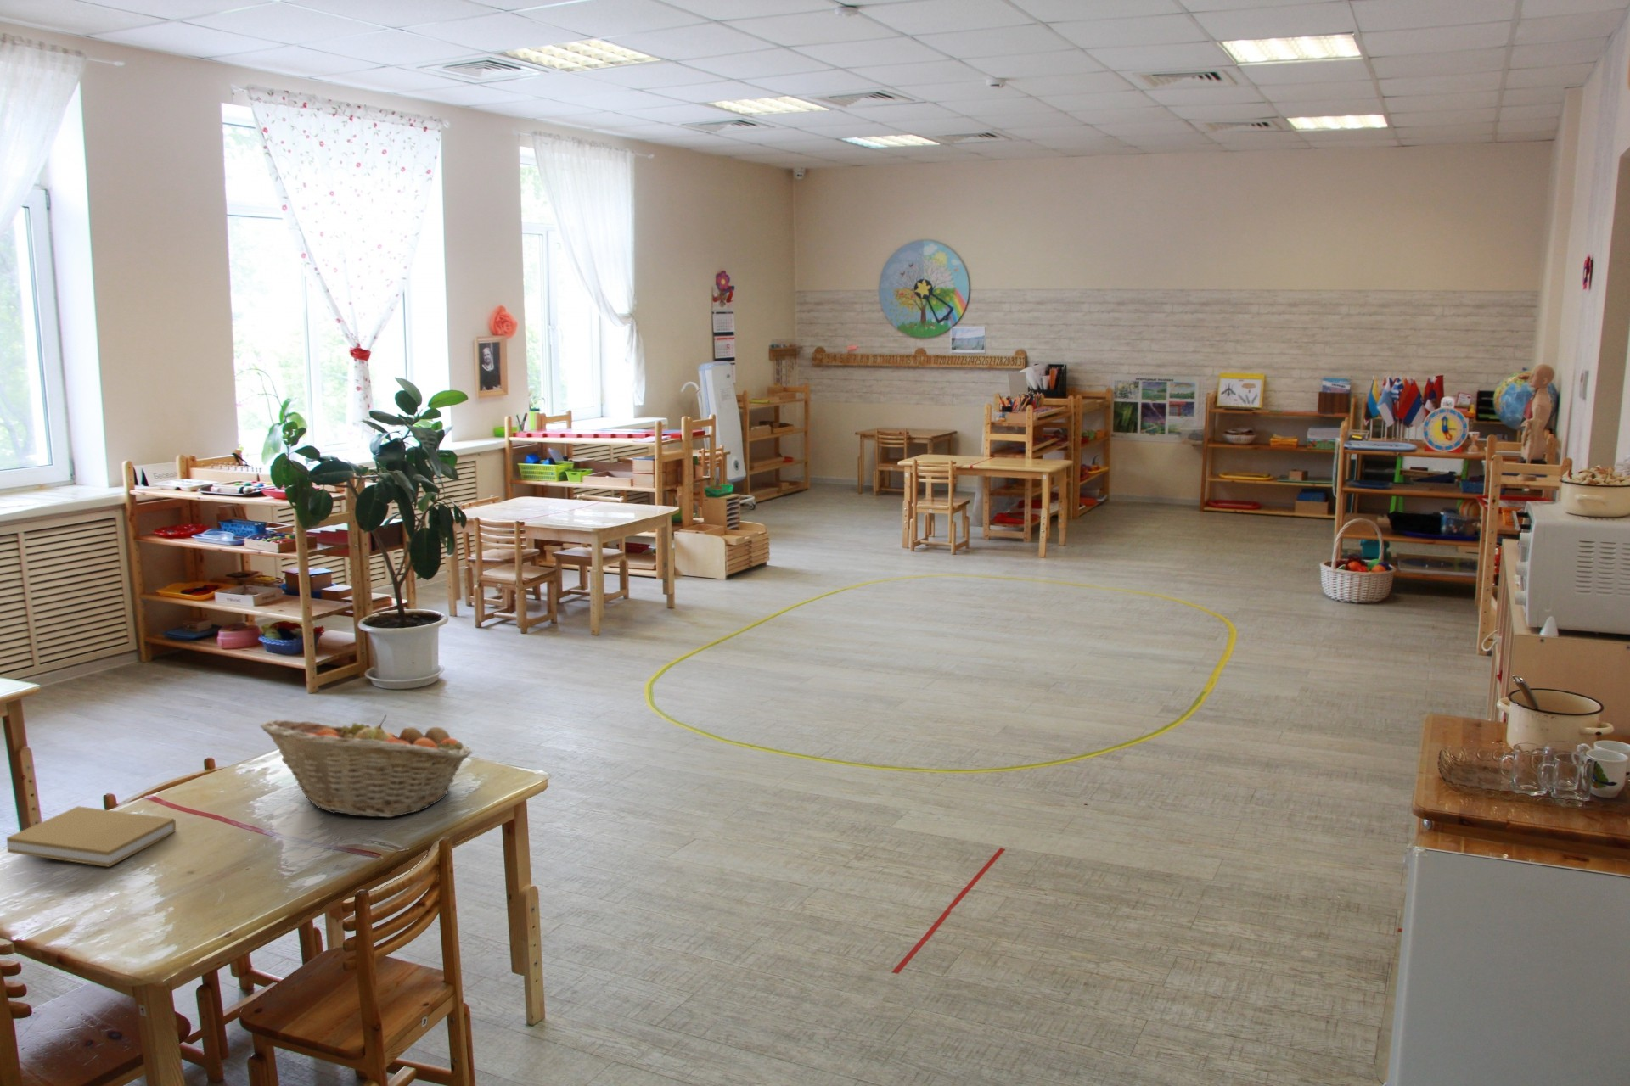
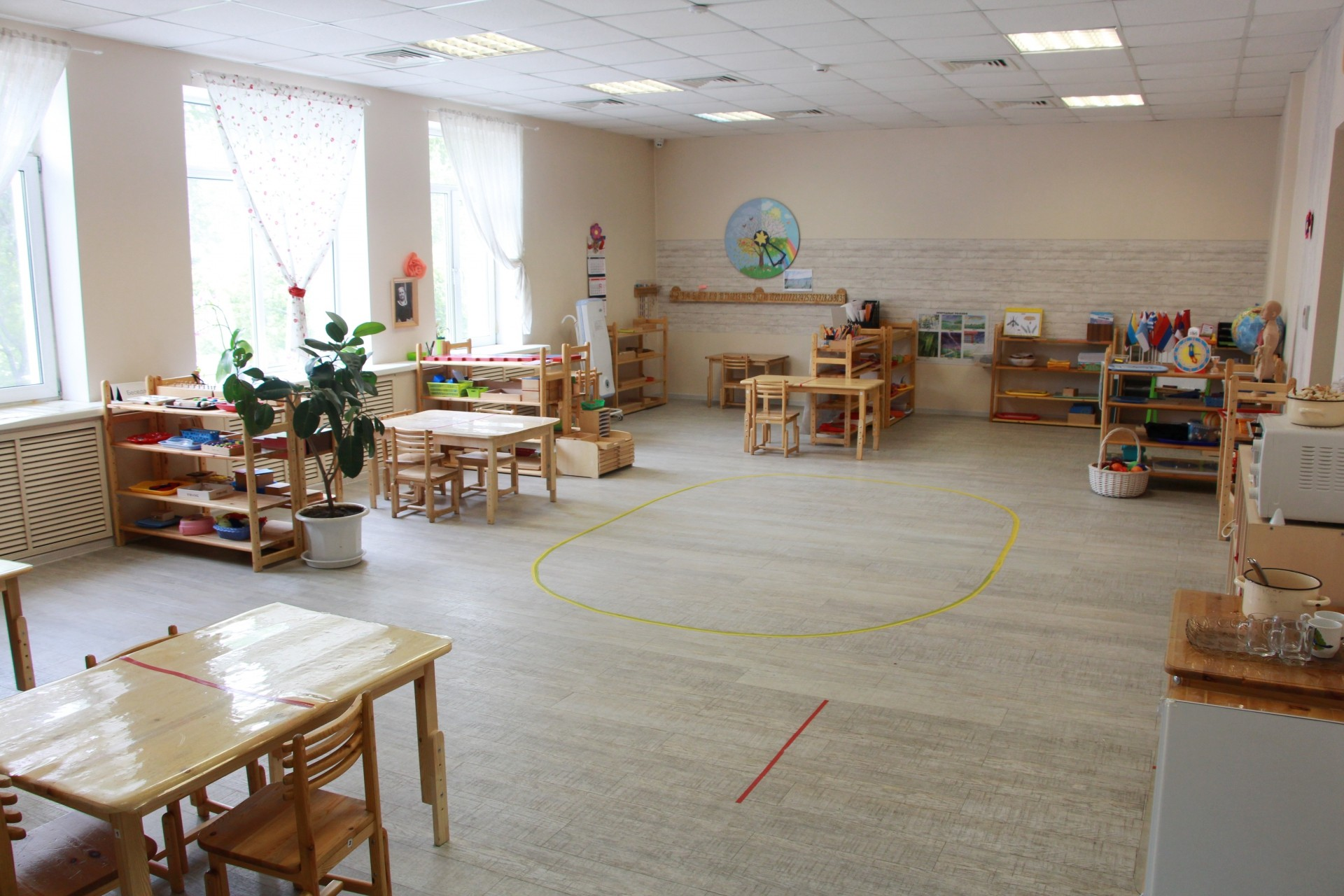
- fruit basket [260,714,474,818]
- book [6,805,177,868]
